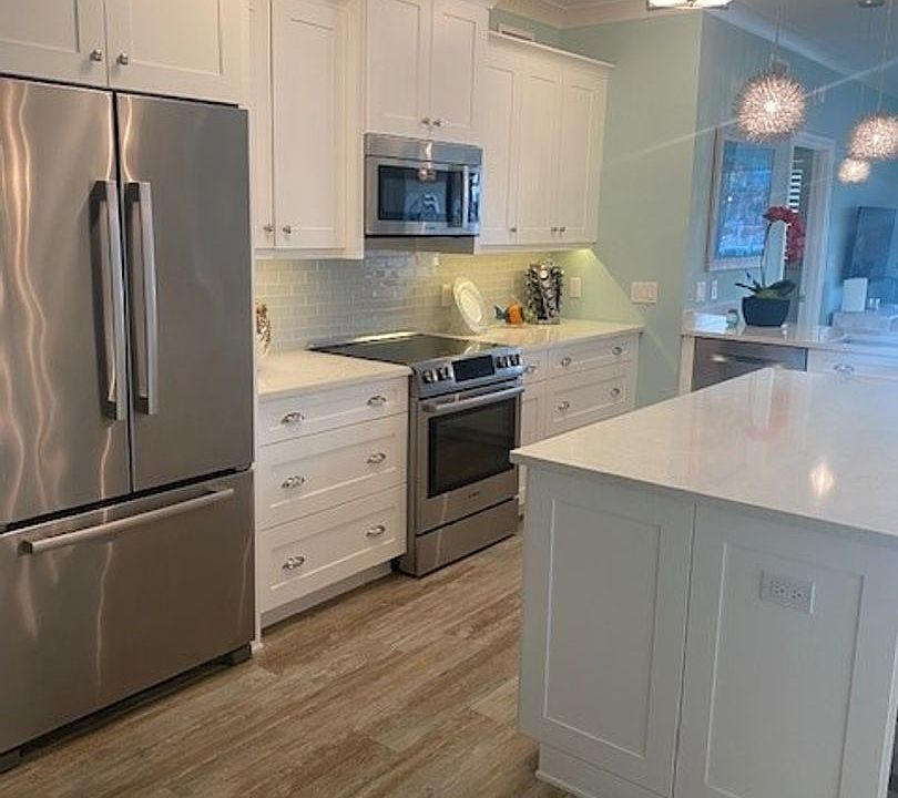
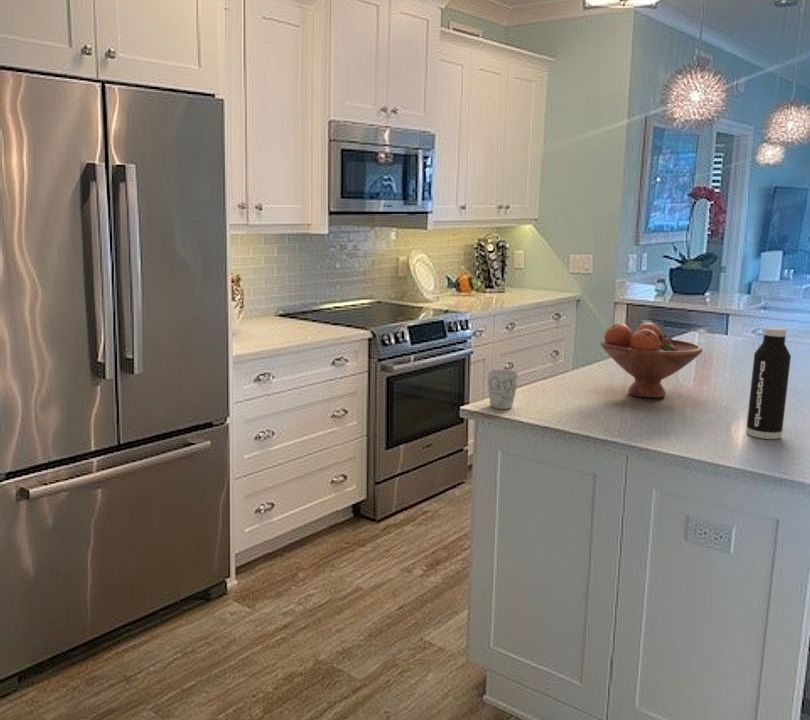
+ fruit bowl [600,322,703,399]
+ water bottle [745,326,792,440]
+ mug [487,369,519,410]
